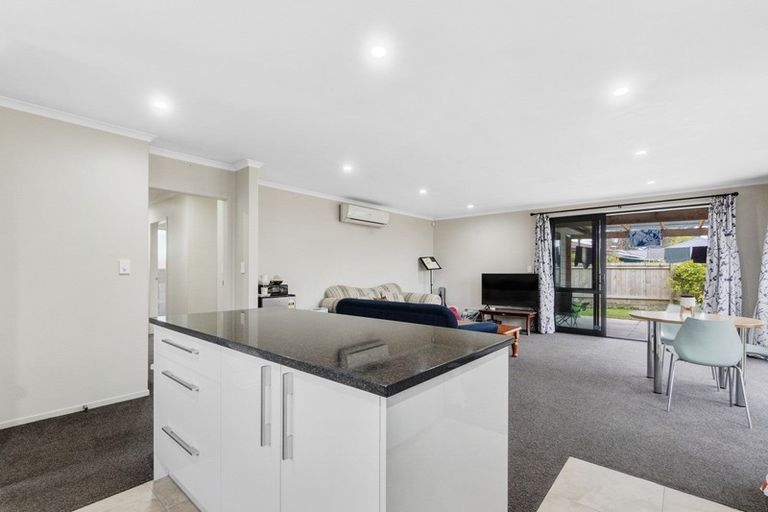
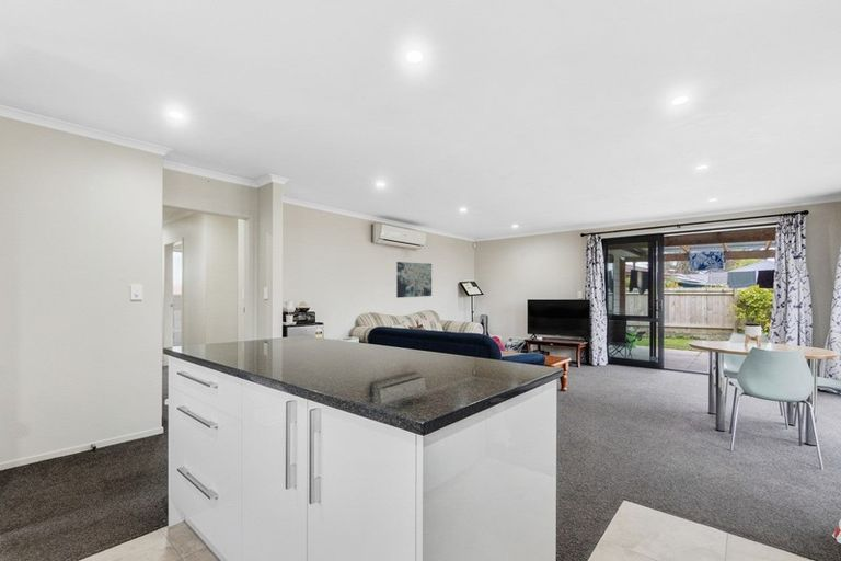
+ wall art [395,261,433,299]
